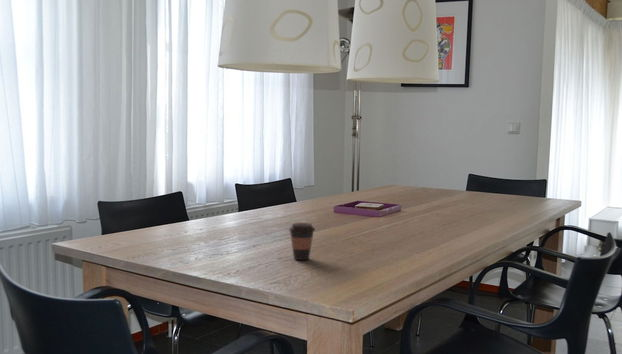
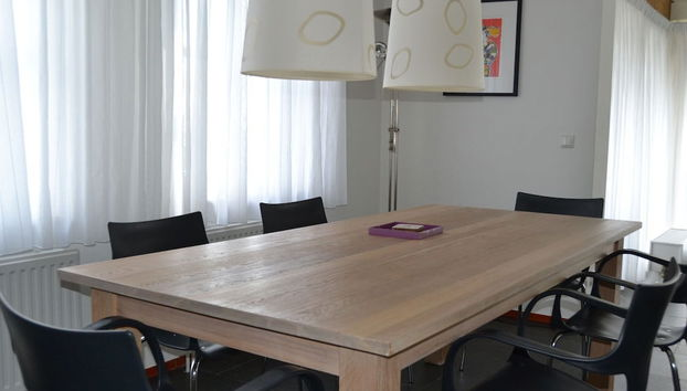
- coffee cup [287,222,316,261]
